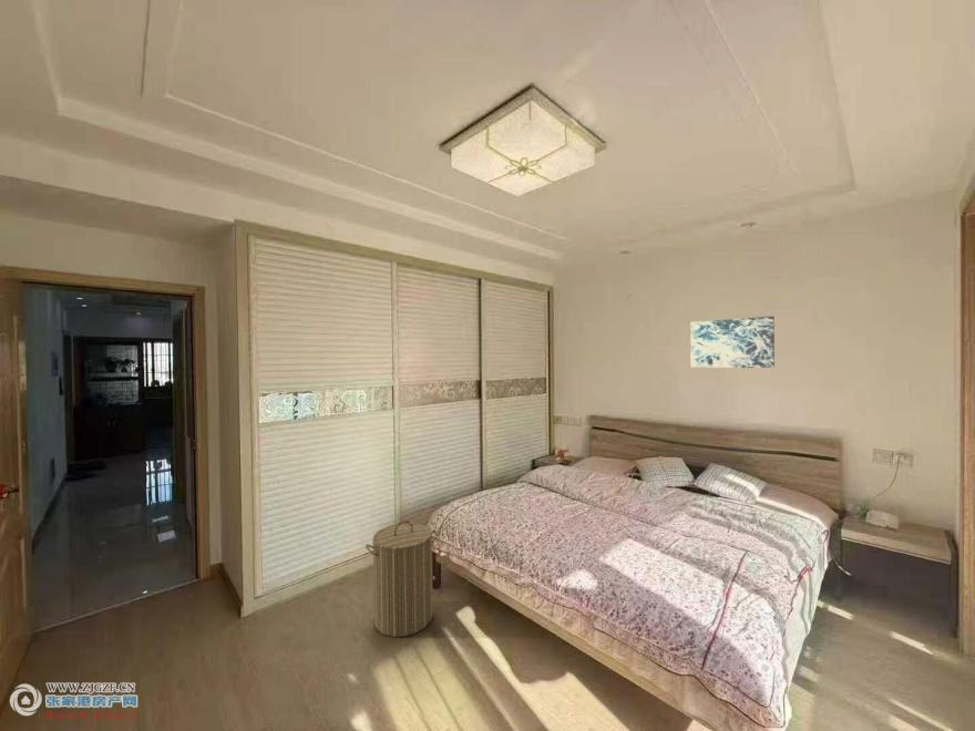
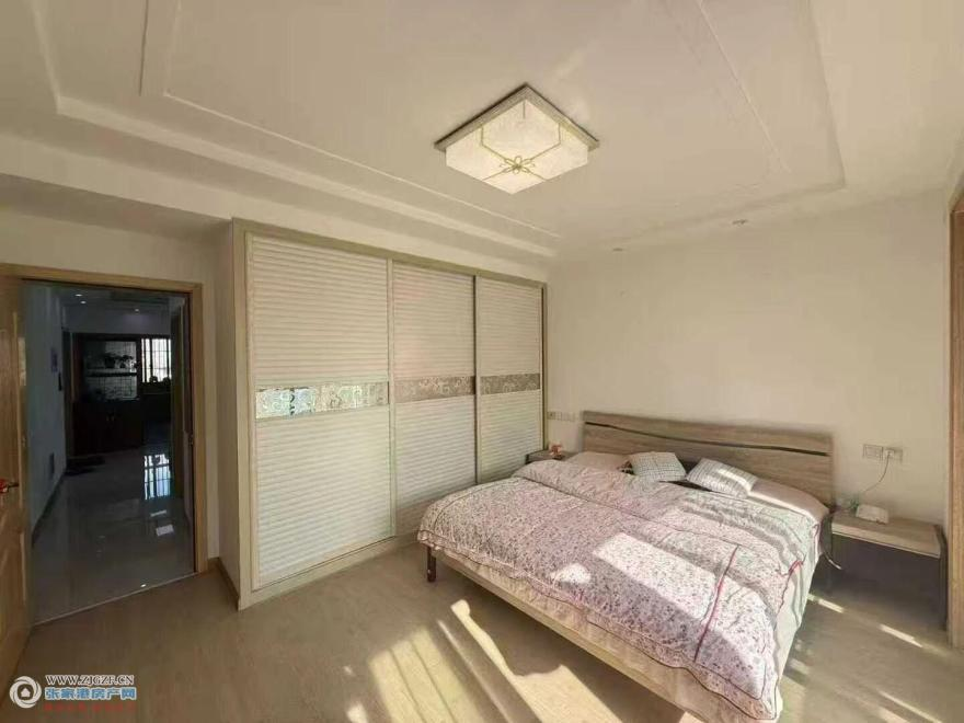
- laundry hamper [365,519,439,638]
- wall art [689,316,776,369]
